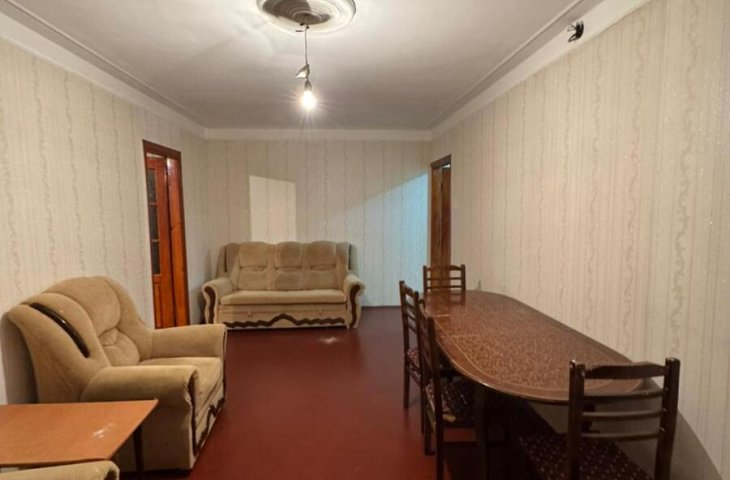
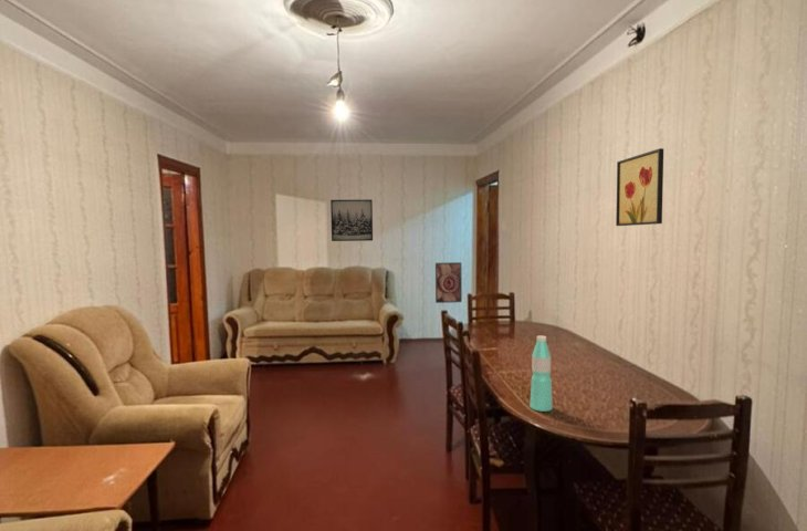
+ water bottle [530,335,554,413]
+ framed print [434,261,463,304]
+ wall art [615,147,664,227]
+ wall art [329,198,374,242]
